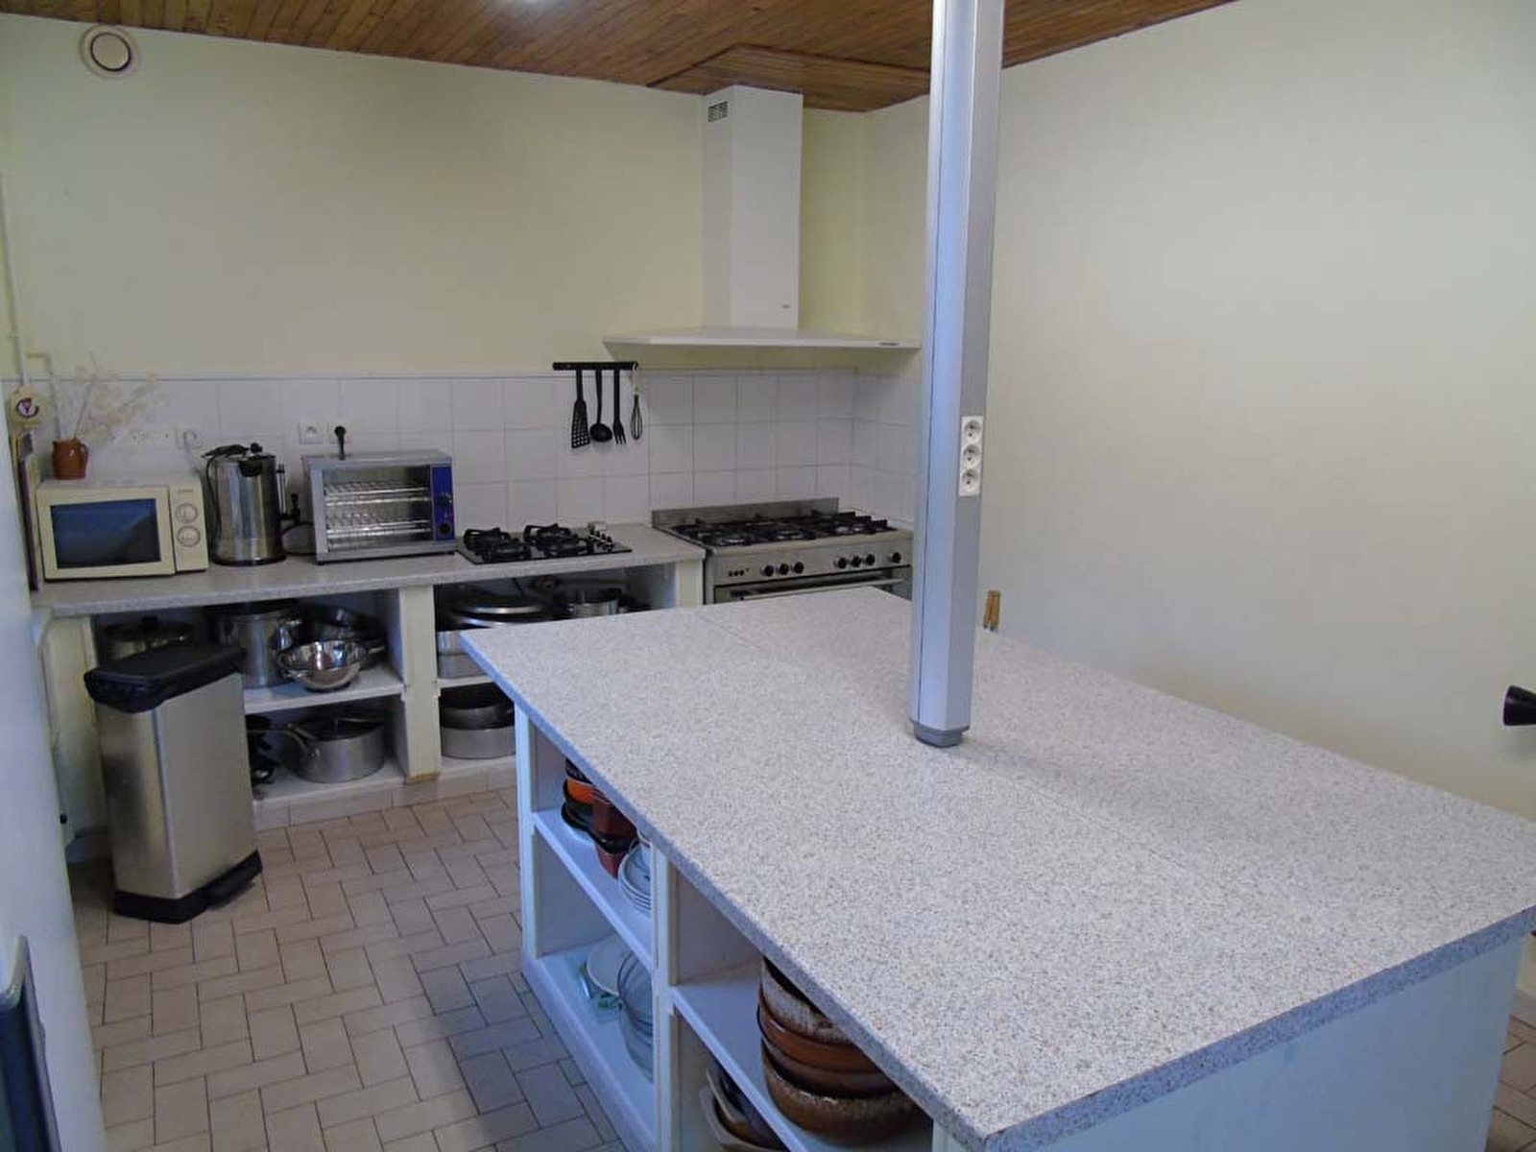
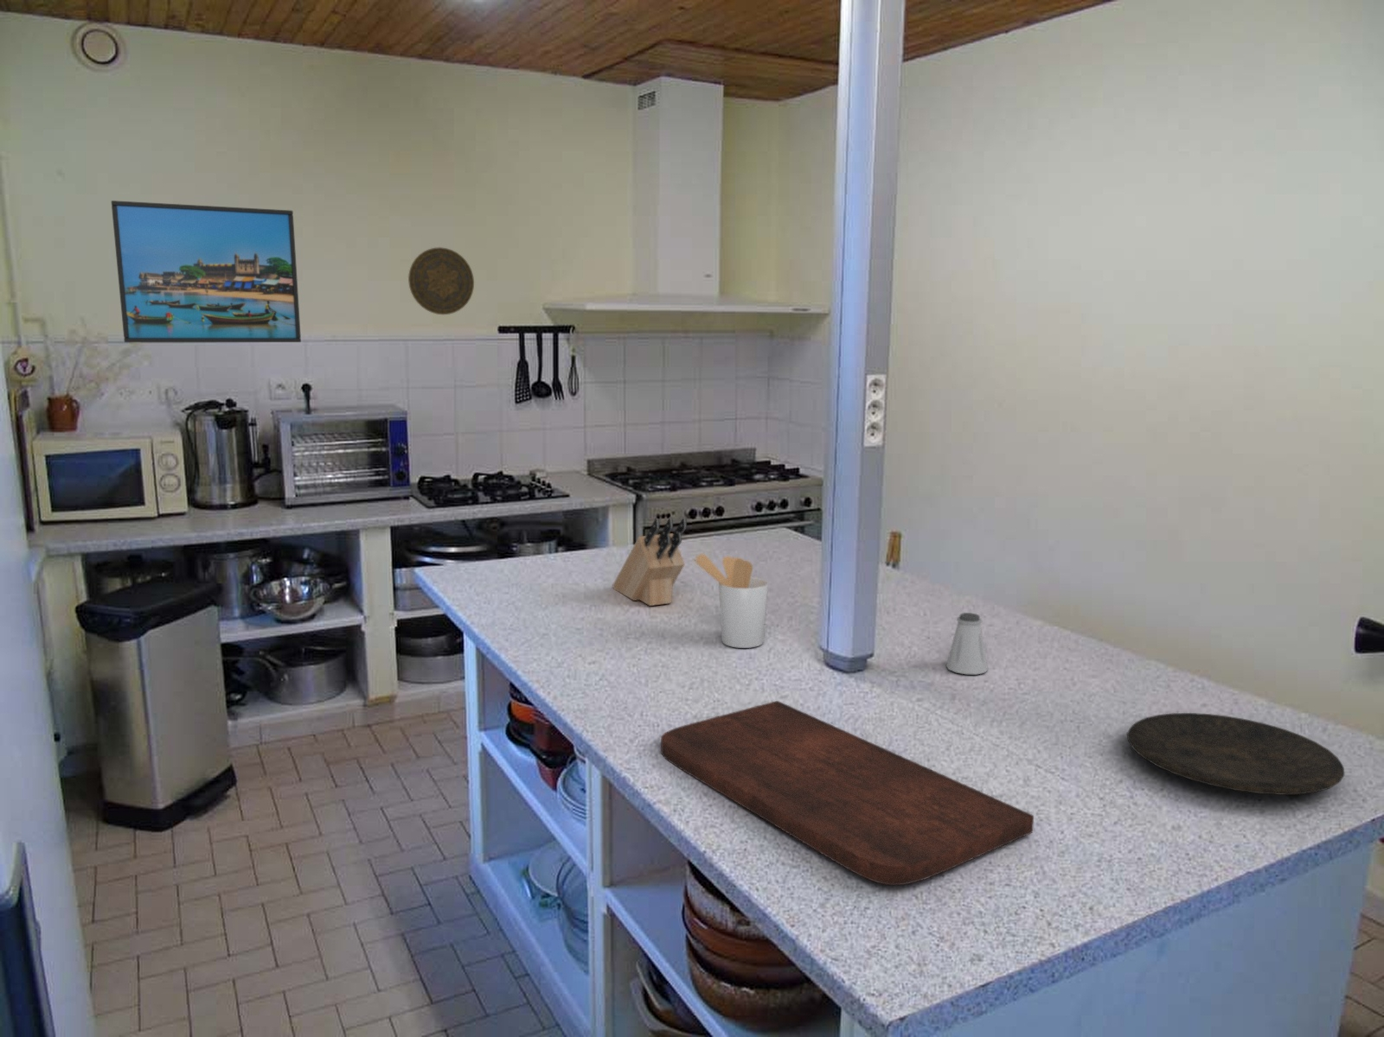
+ cutting board [660,700,1034,886]
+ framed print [111,199,302,343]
+ knife block [611,517,688,607]
+ decorative plate [408,246,475,316]
+ plate [1126,712,1345,796]
+ utensil holder [693,553,769,649]
+ saltshaker [946,612,988,675]
